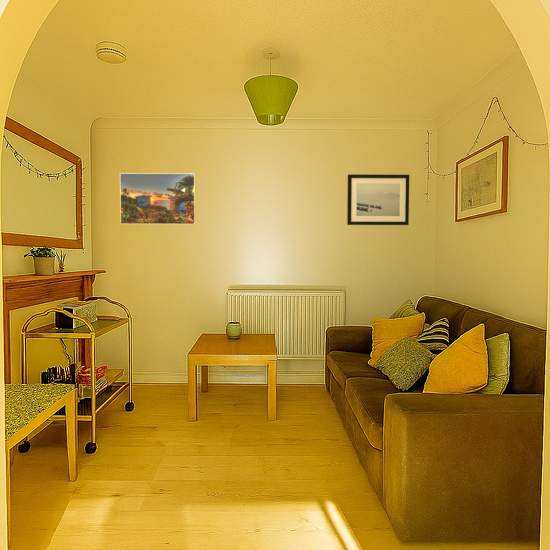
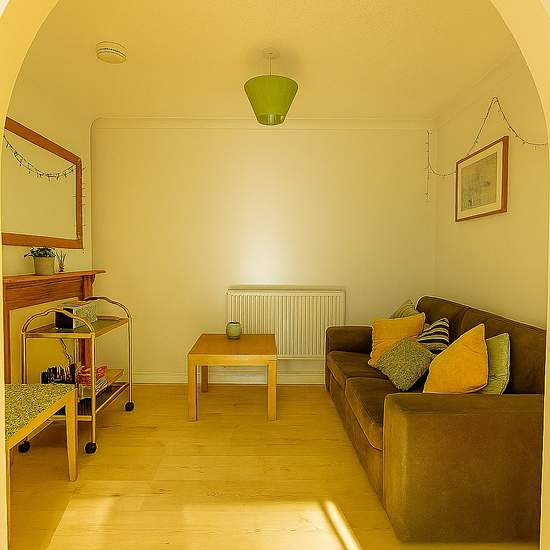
- wall art [346,173,410,226]
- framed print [119,172,196,225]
